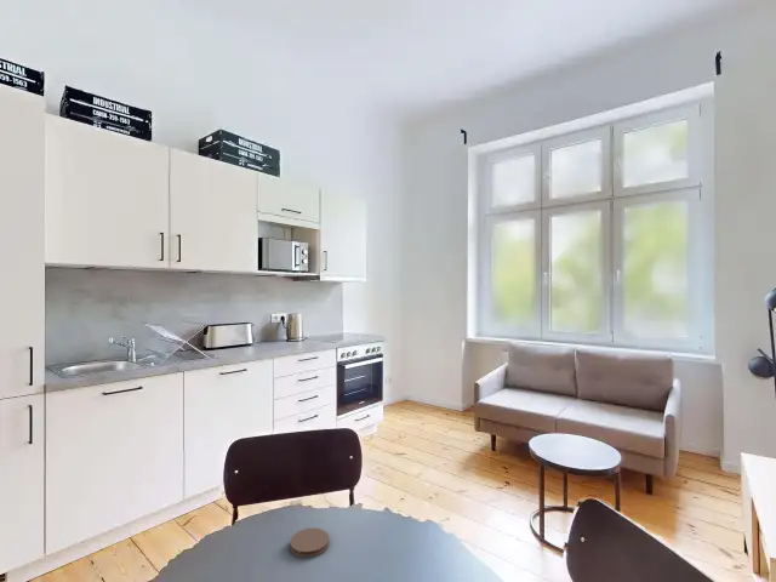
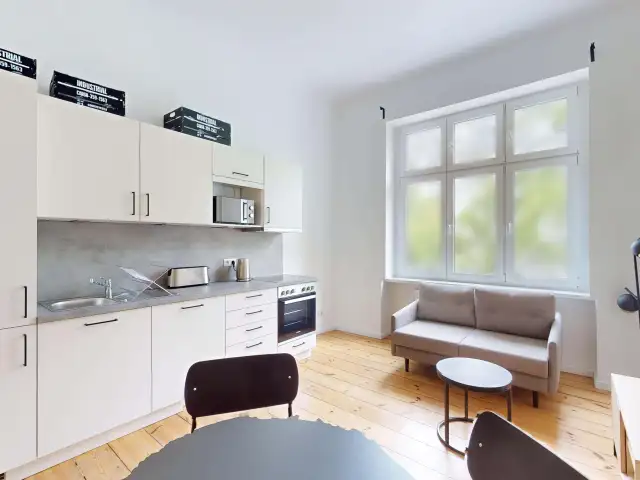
- coaster [289,527,330,558]
